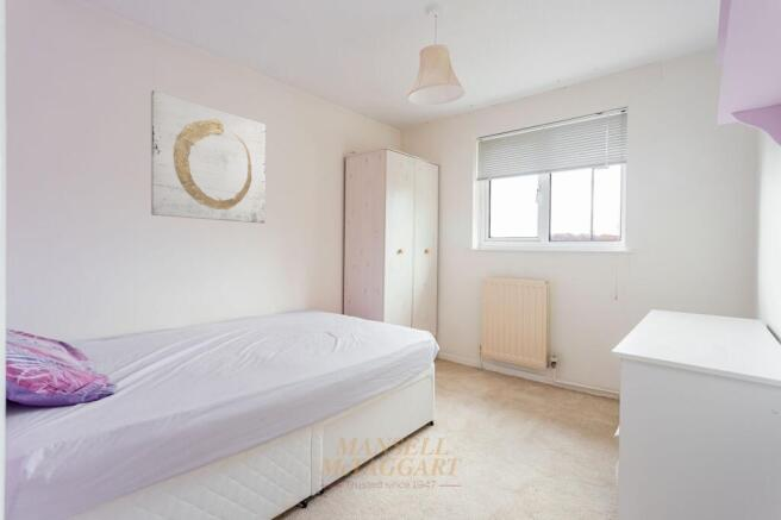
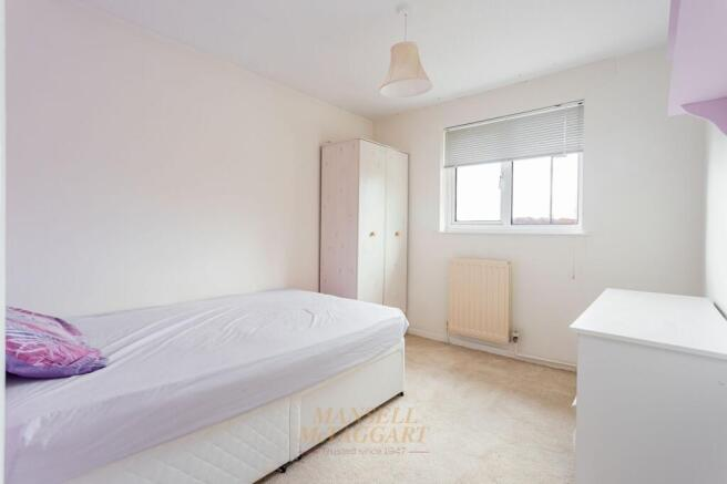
- wall art [150,89,267,224]
